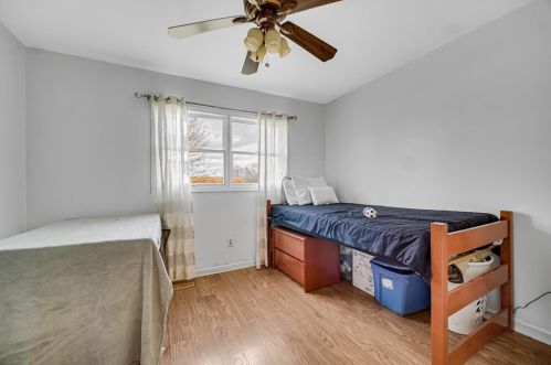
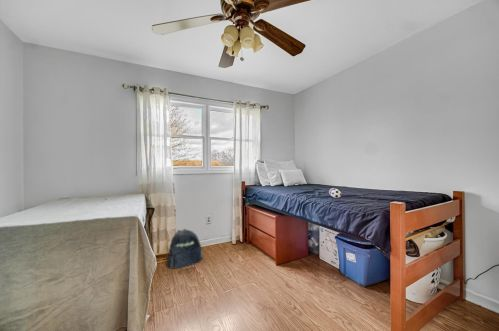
+ backpack [166,228,204,270]
